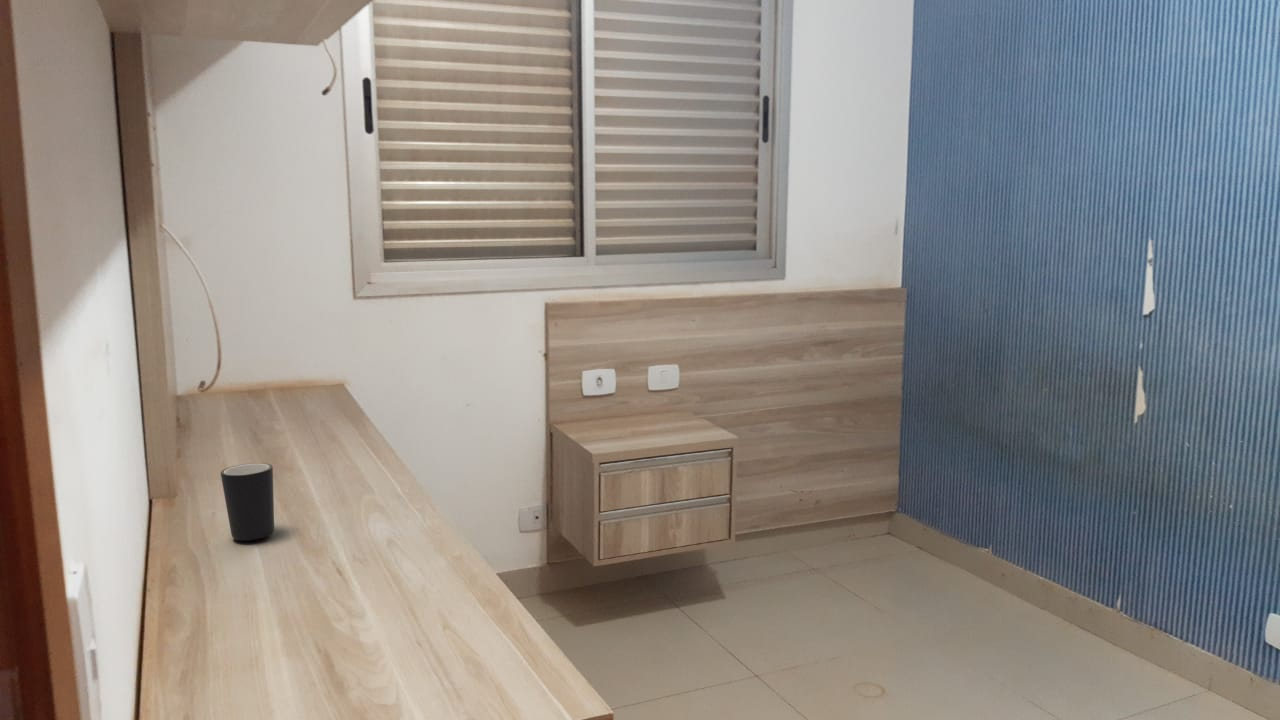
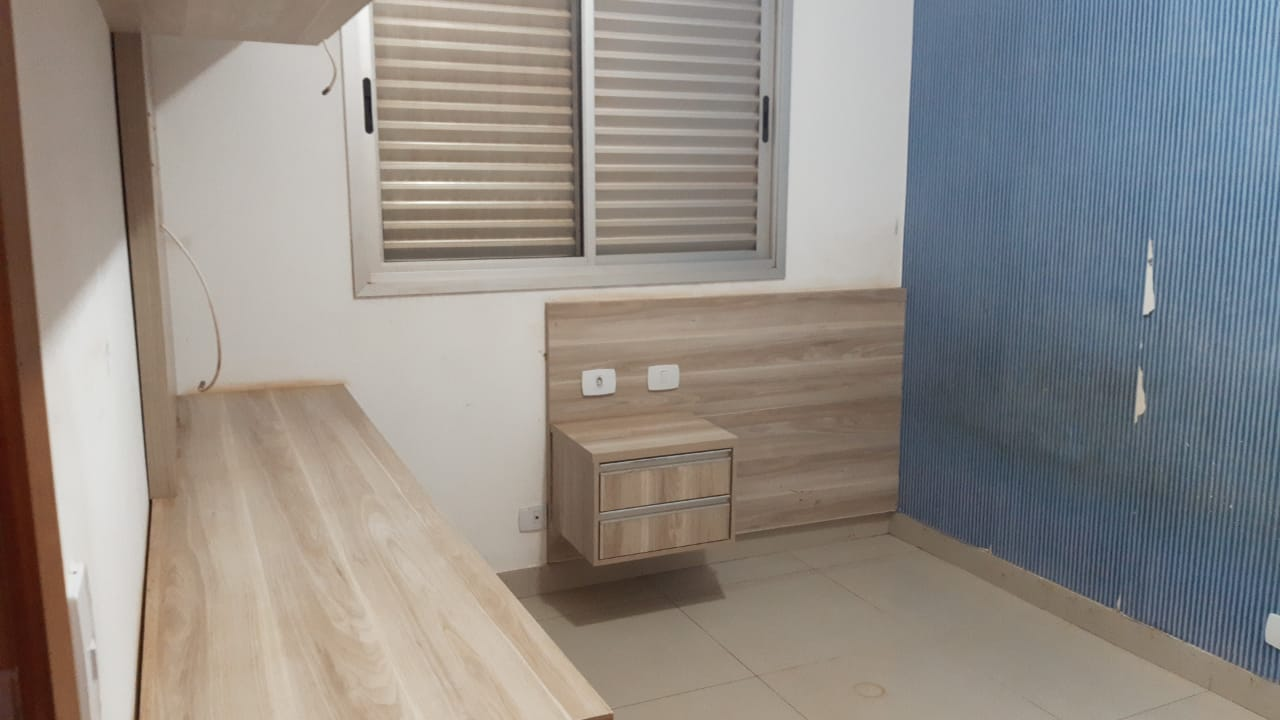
- mug [220,462,275,542]
